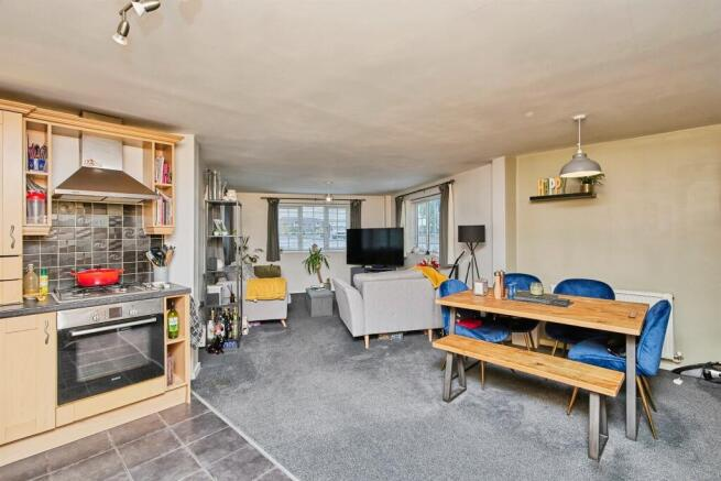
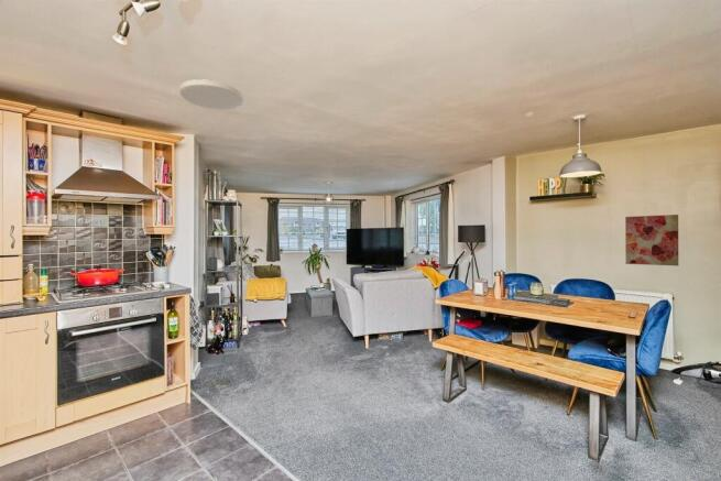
+ ceiling light [178,78,245,111]
+ wall art [624,214,679,266]
